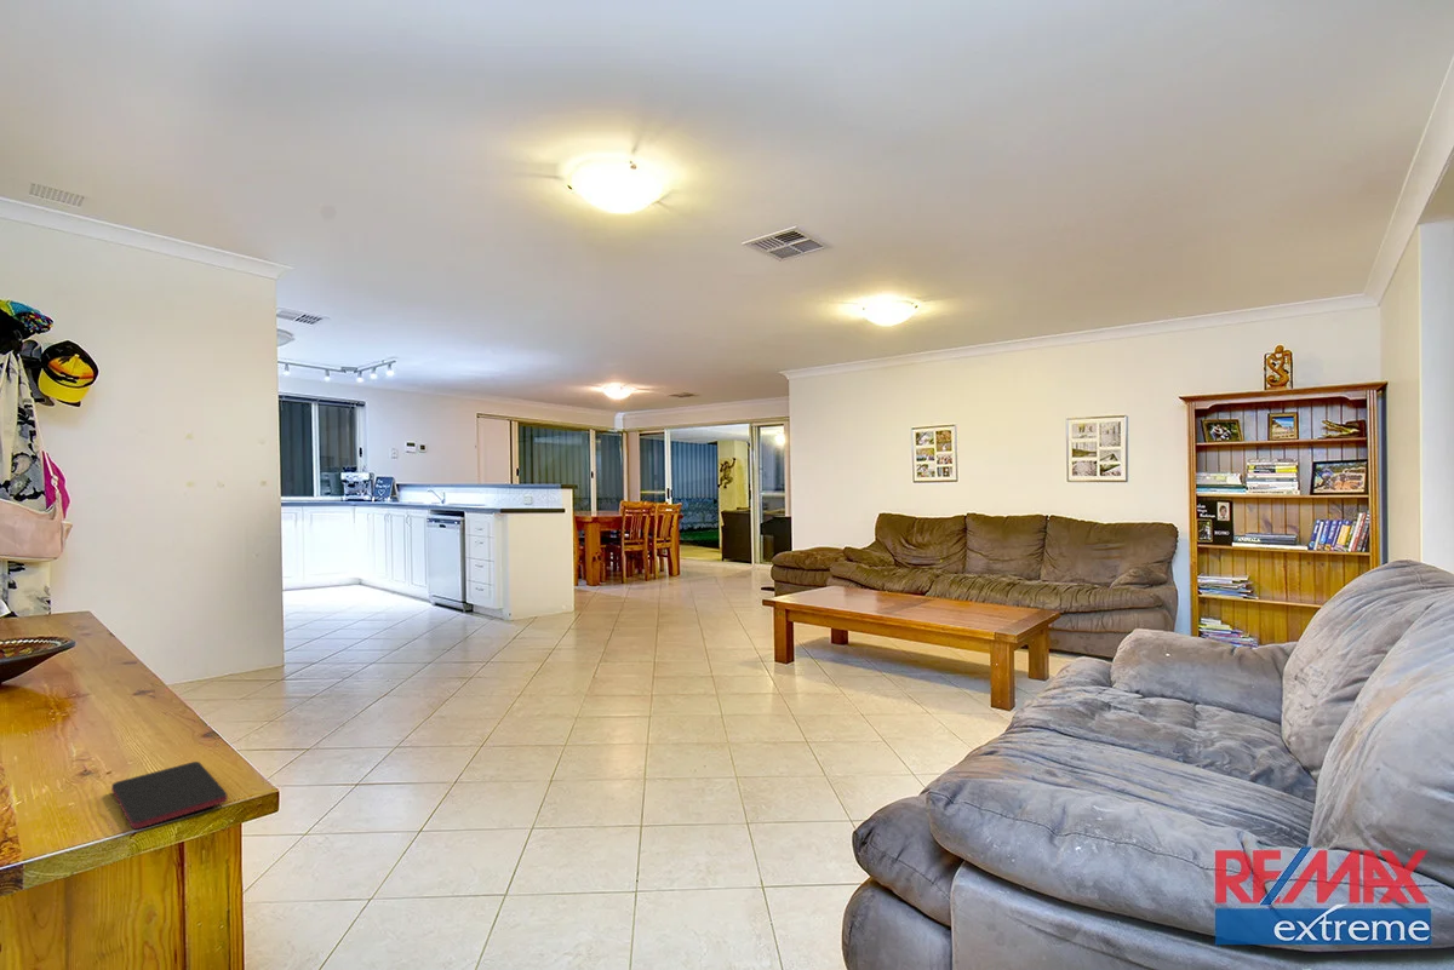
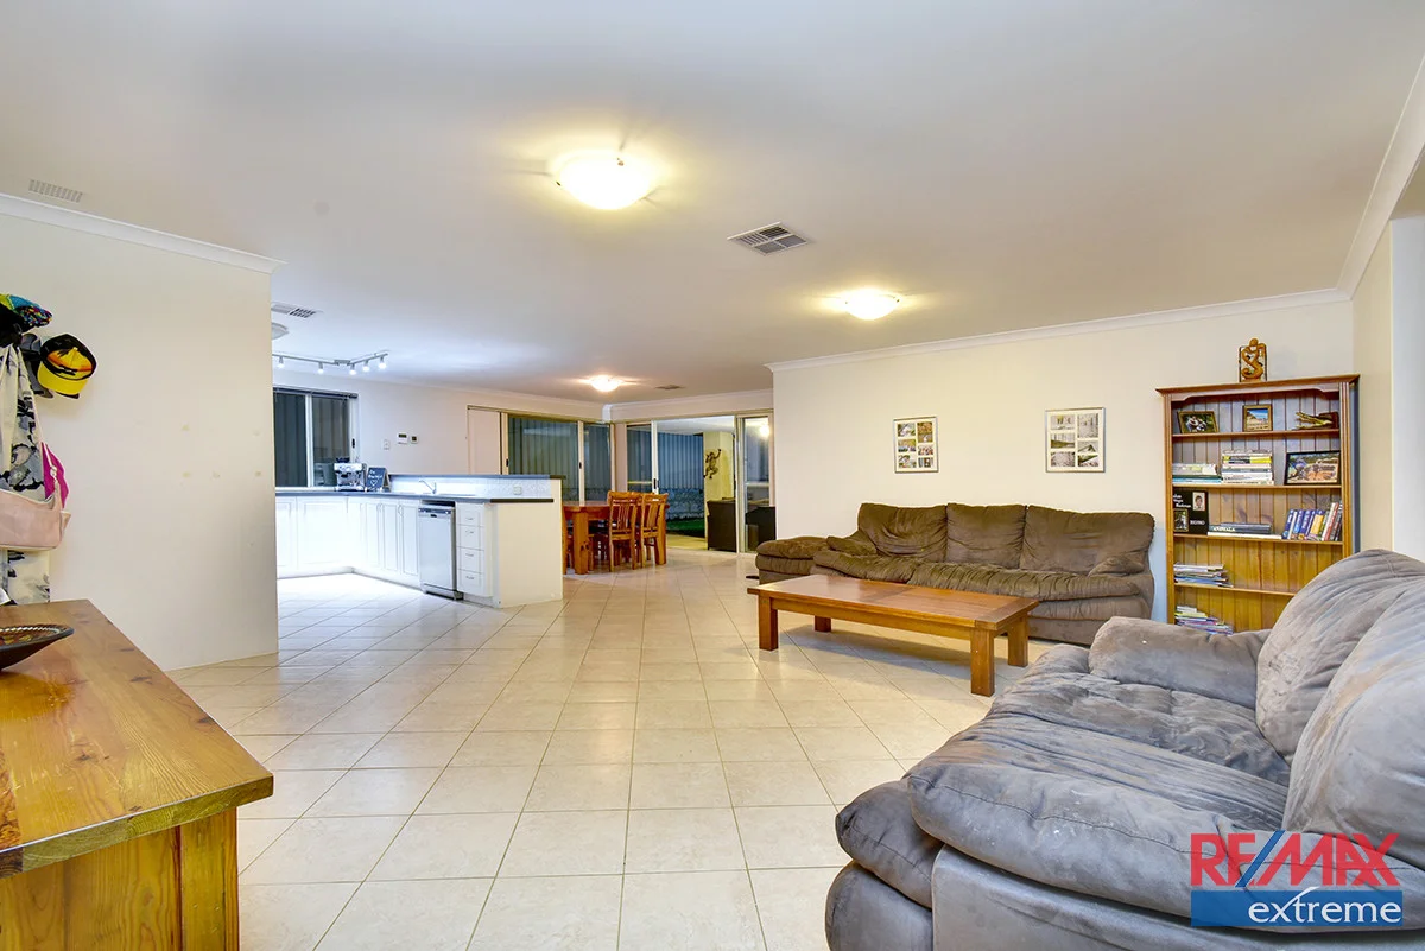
- smartphone [110,760,229,831]
